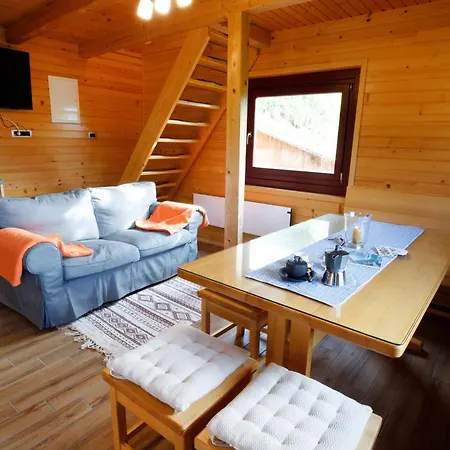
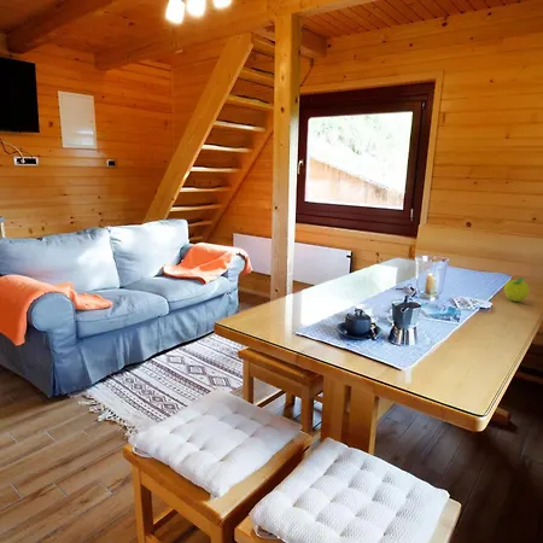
+ fruit [503,276,531,303]
